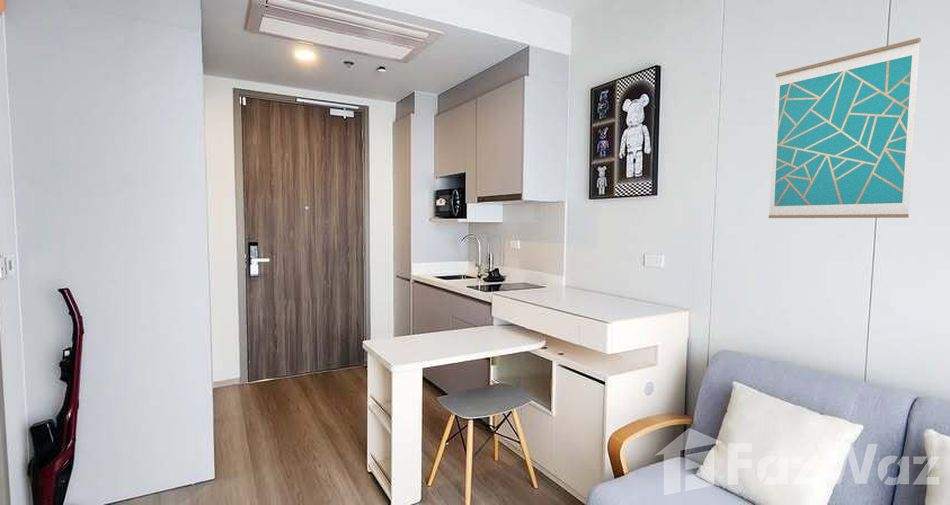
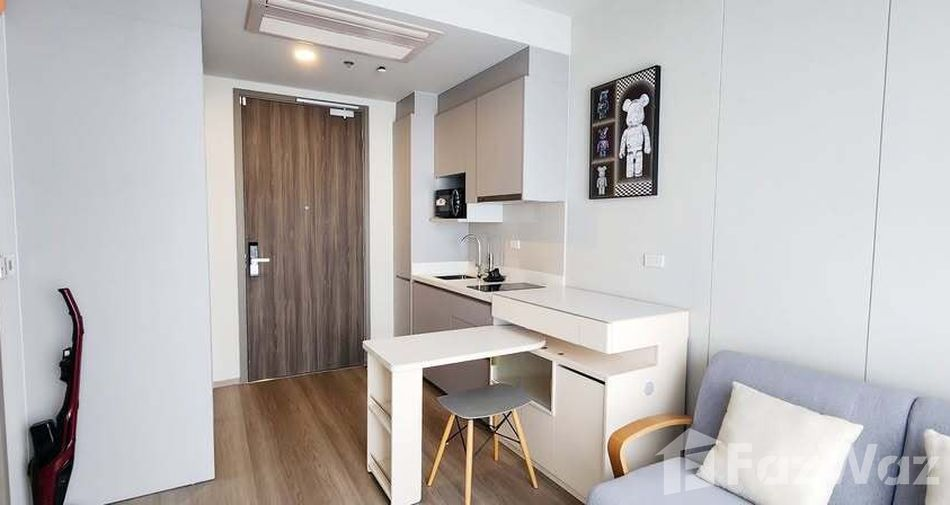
- wall art [768,37,922,219]
